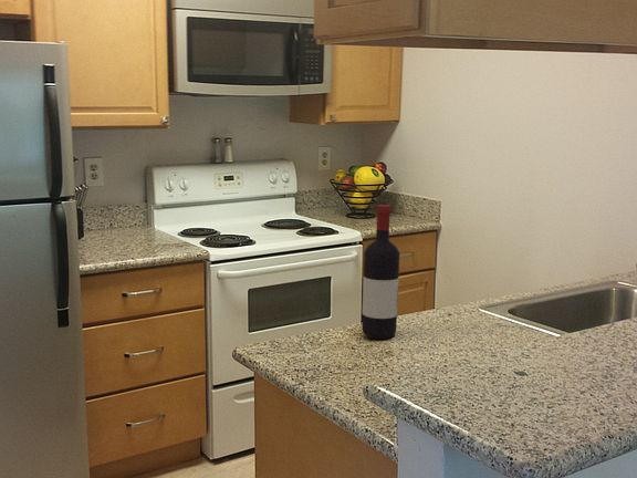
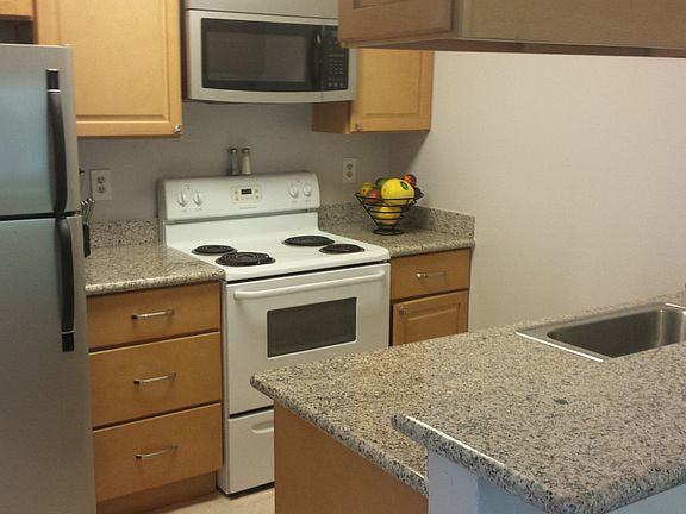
- wine bottle [361,204,400,341]
